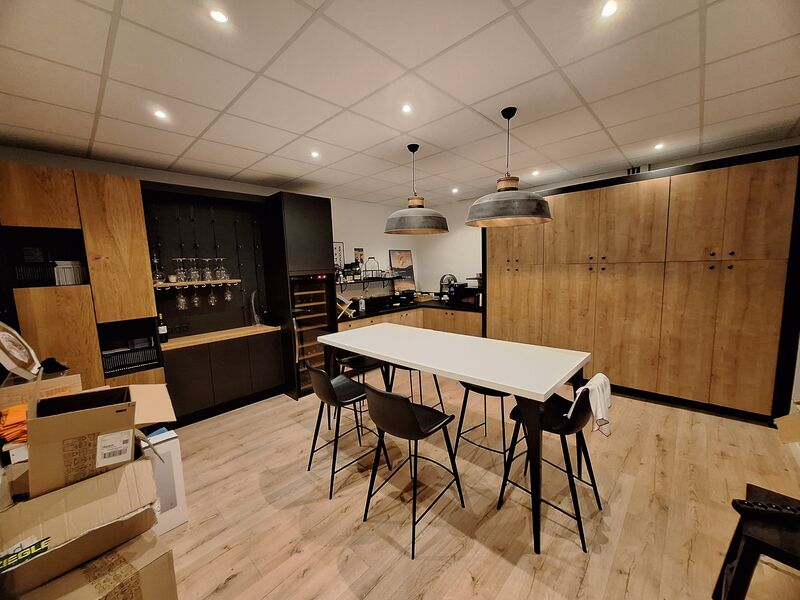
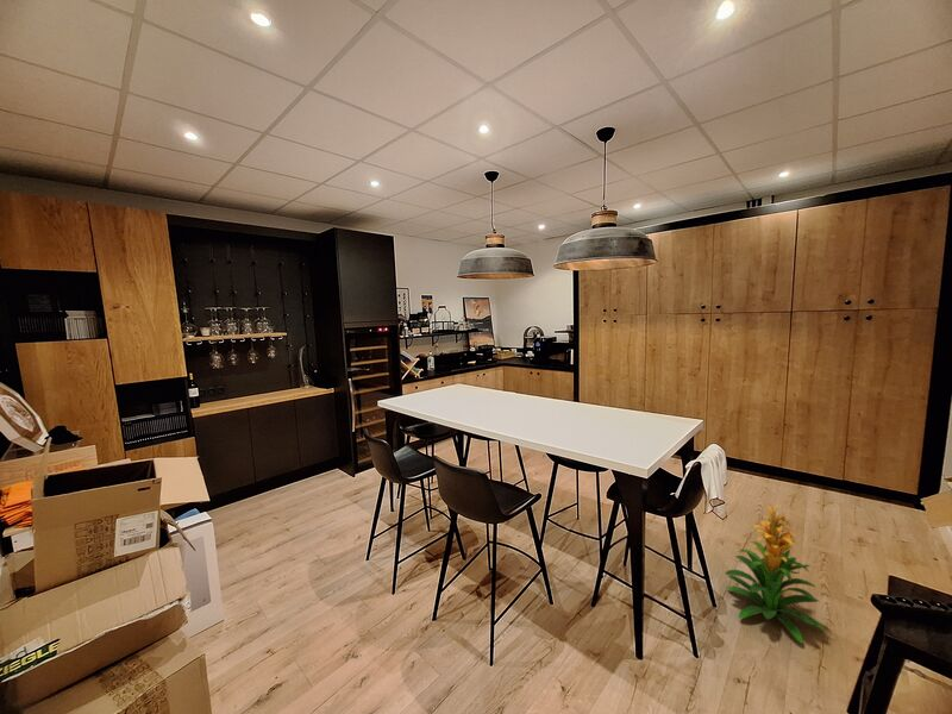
+ indoor plant [724,501,826,645]
